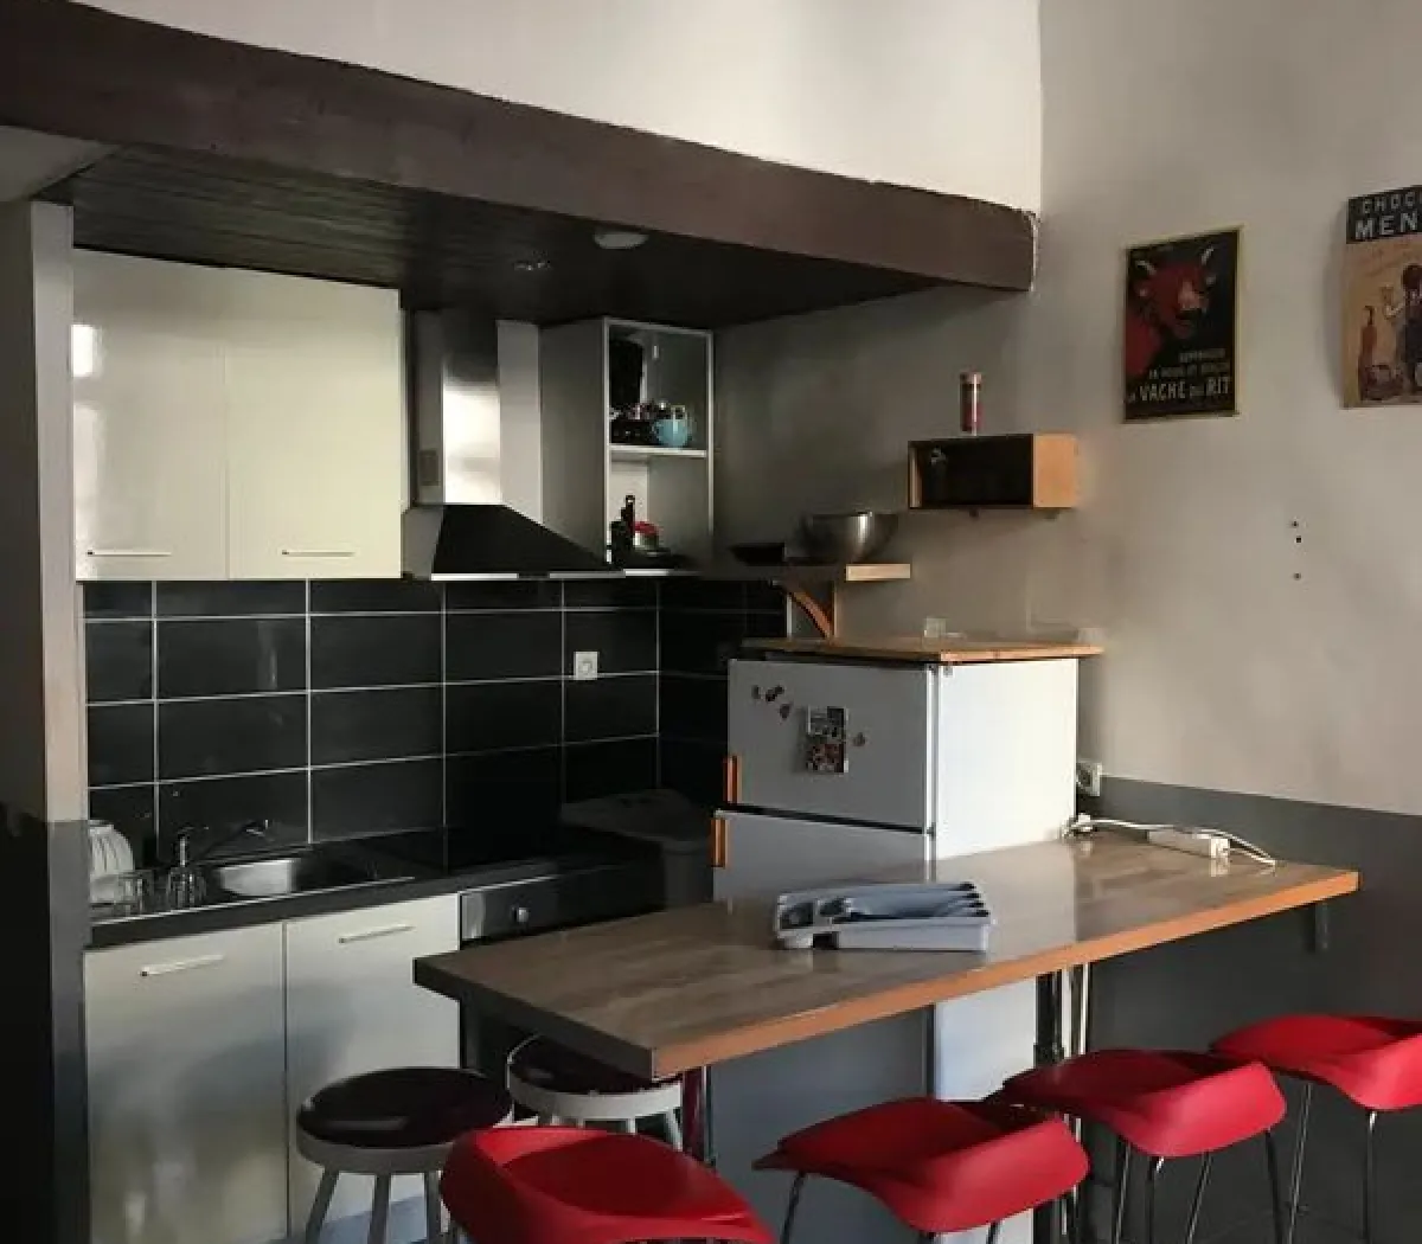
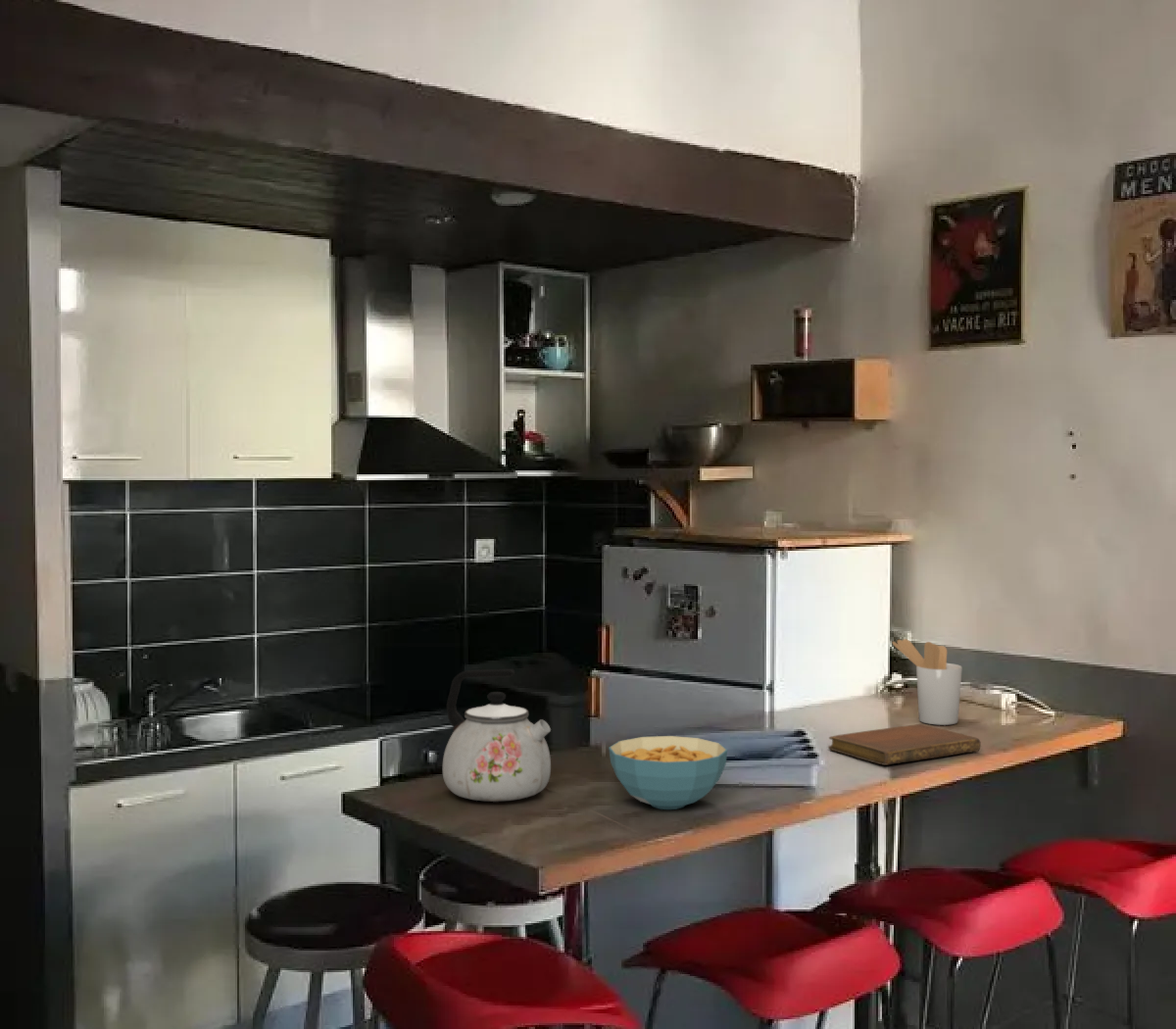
+ notebook [827,723,982,766]
+ kettle [442,668,552,803]
+ utensil holder [891,638,963,726]
+ cereal bowl [608,735,728,810]
